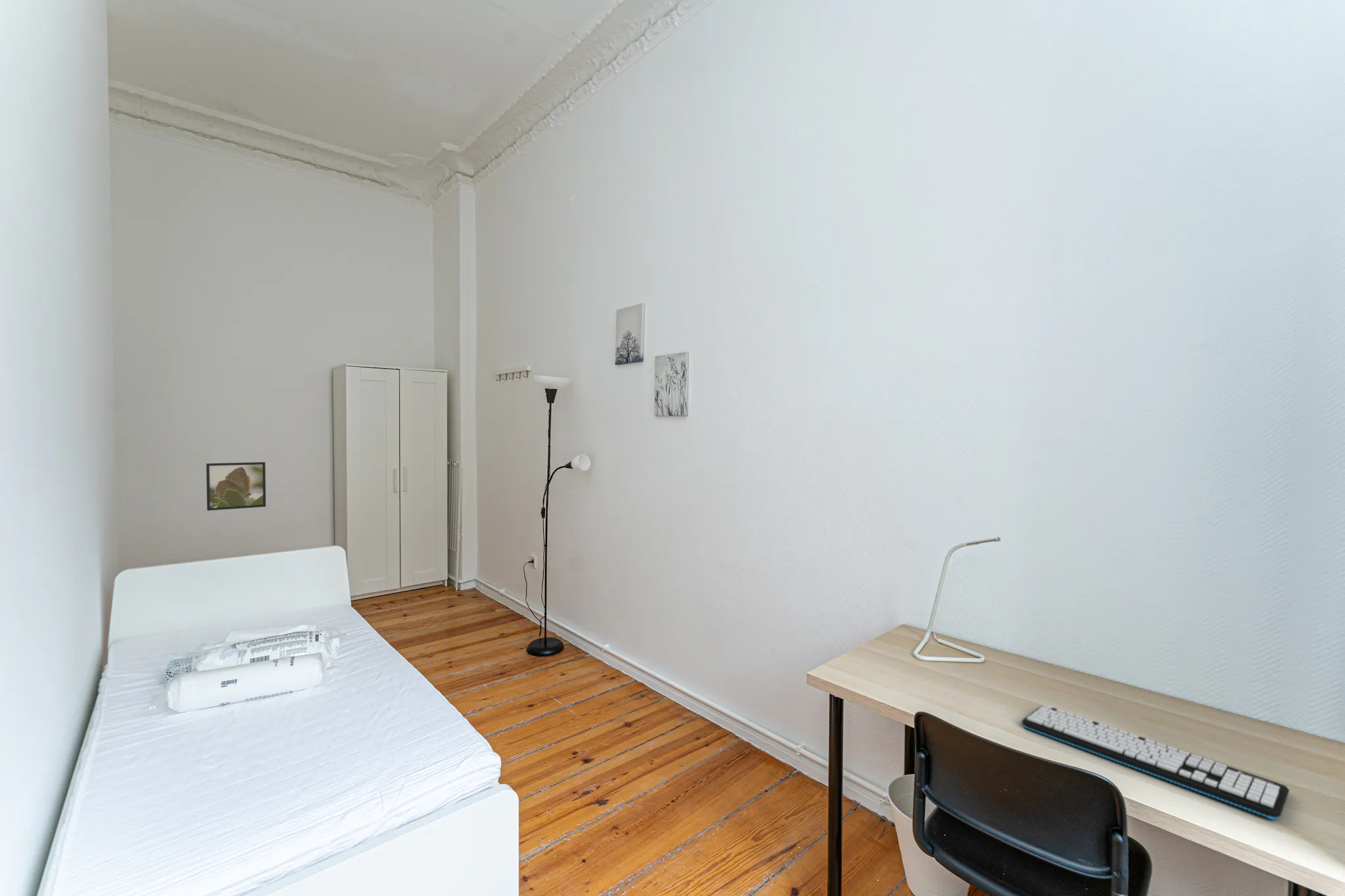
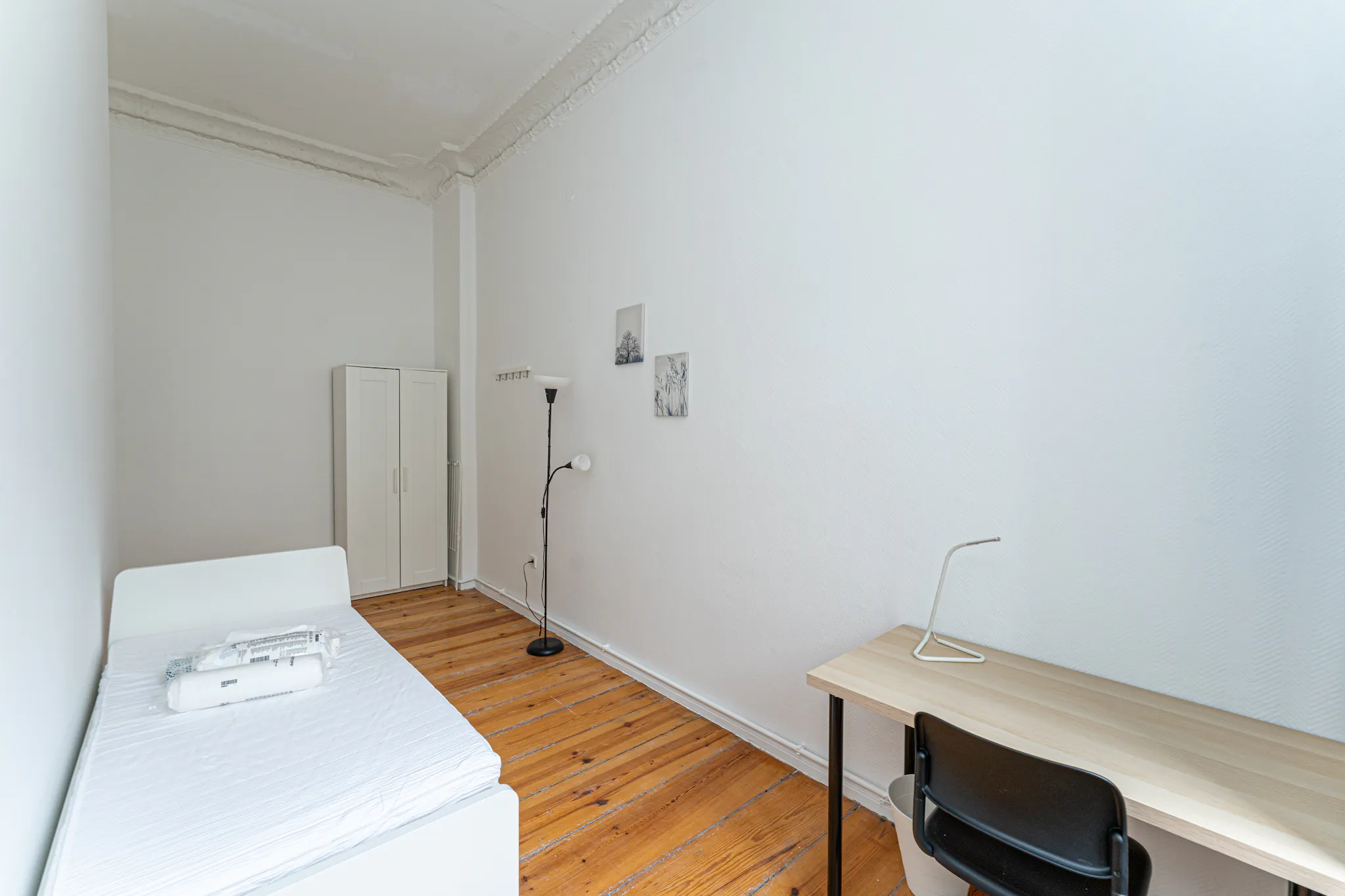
- keyboard [1021,704,1290,820]
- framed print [206,461,267,511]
